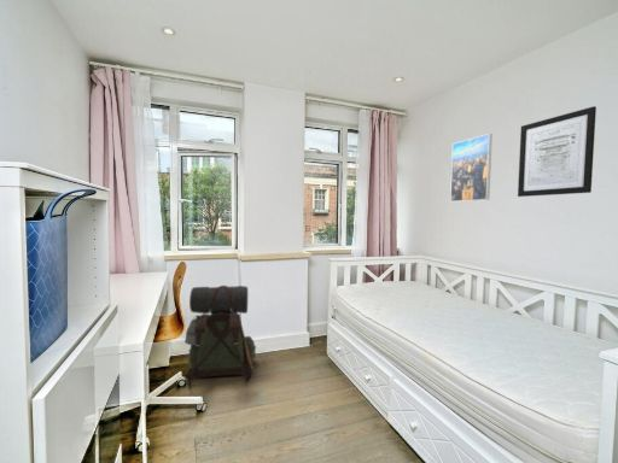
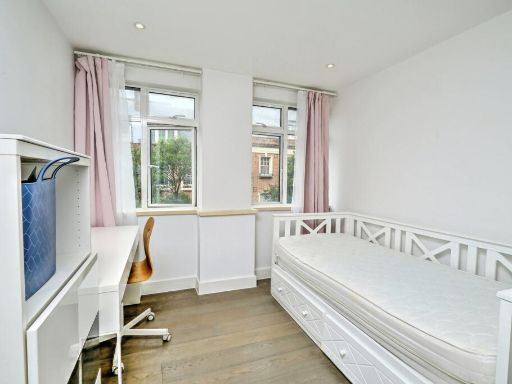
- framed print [449,133,494,203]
- wall art [517,105,597,198]
- backpack [183,285,257,386]
